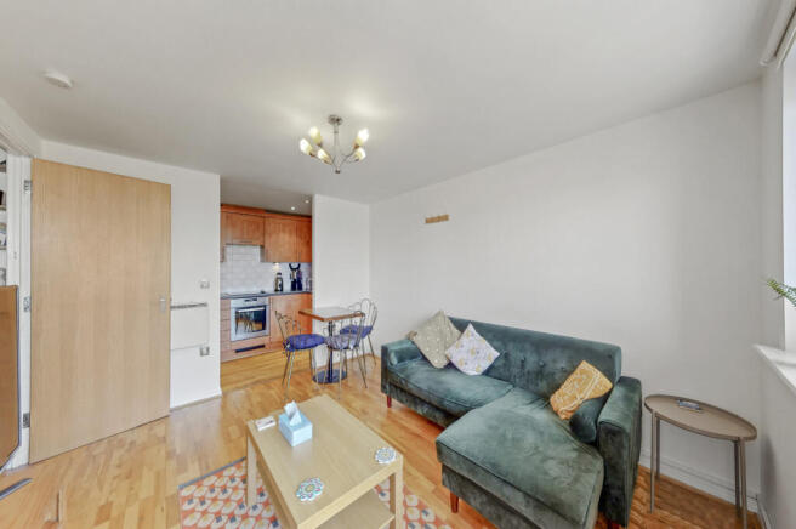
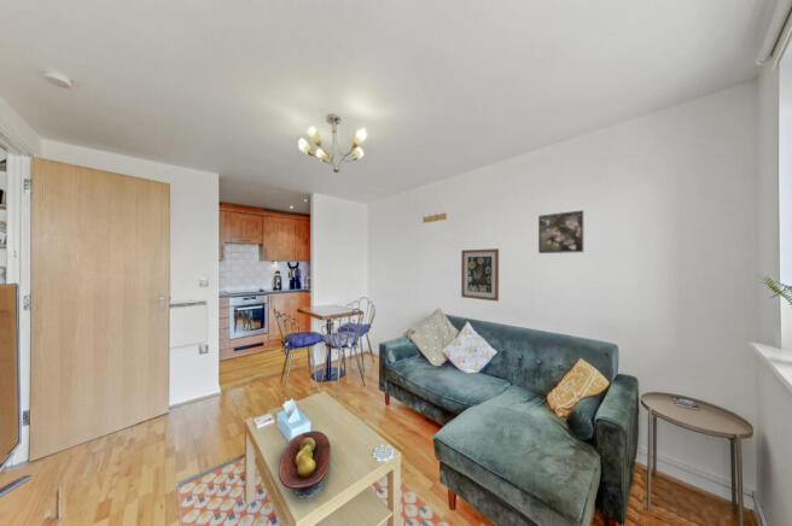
+ wall art [460,247,500,303]
+ fruit bowl [278,429,332,491]
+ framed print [537,209,584,255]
